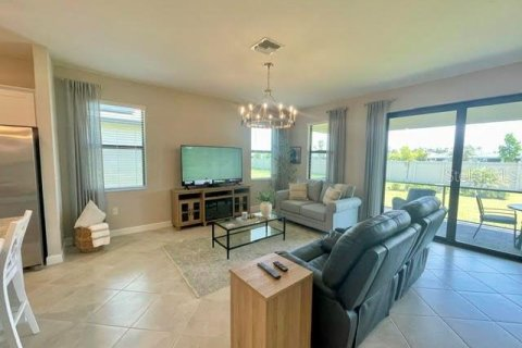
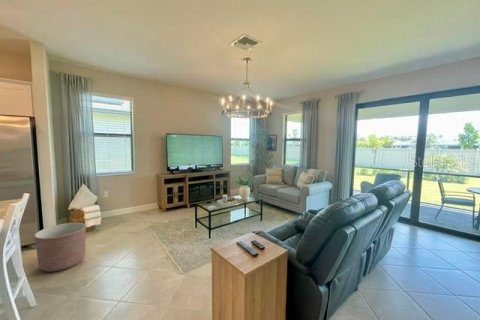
+ planter [34,222,87,273]
